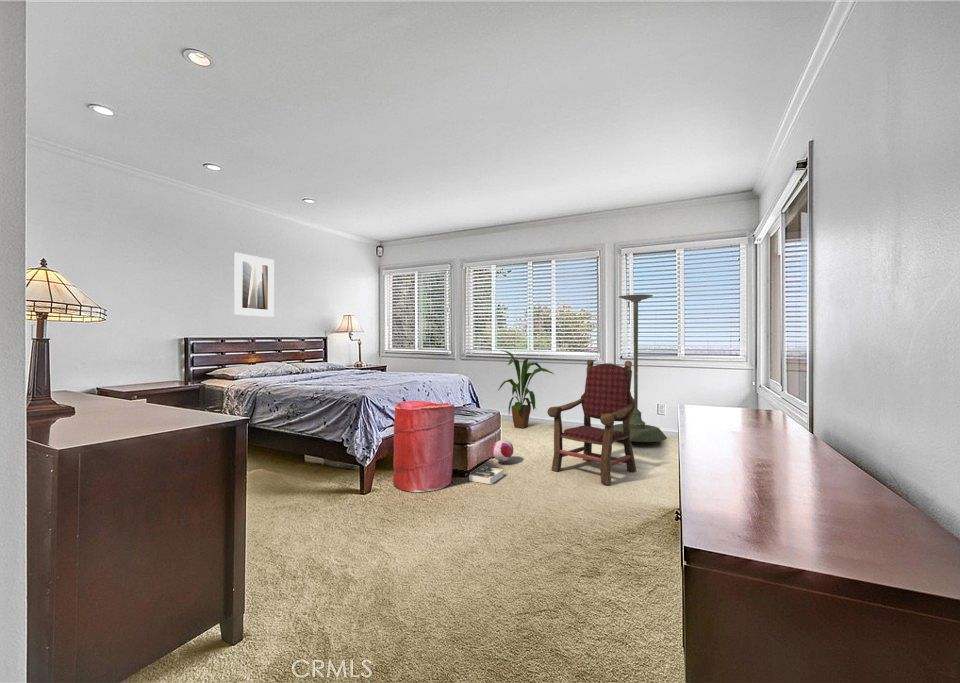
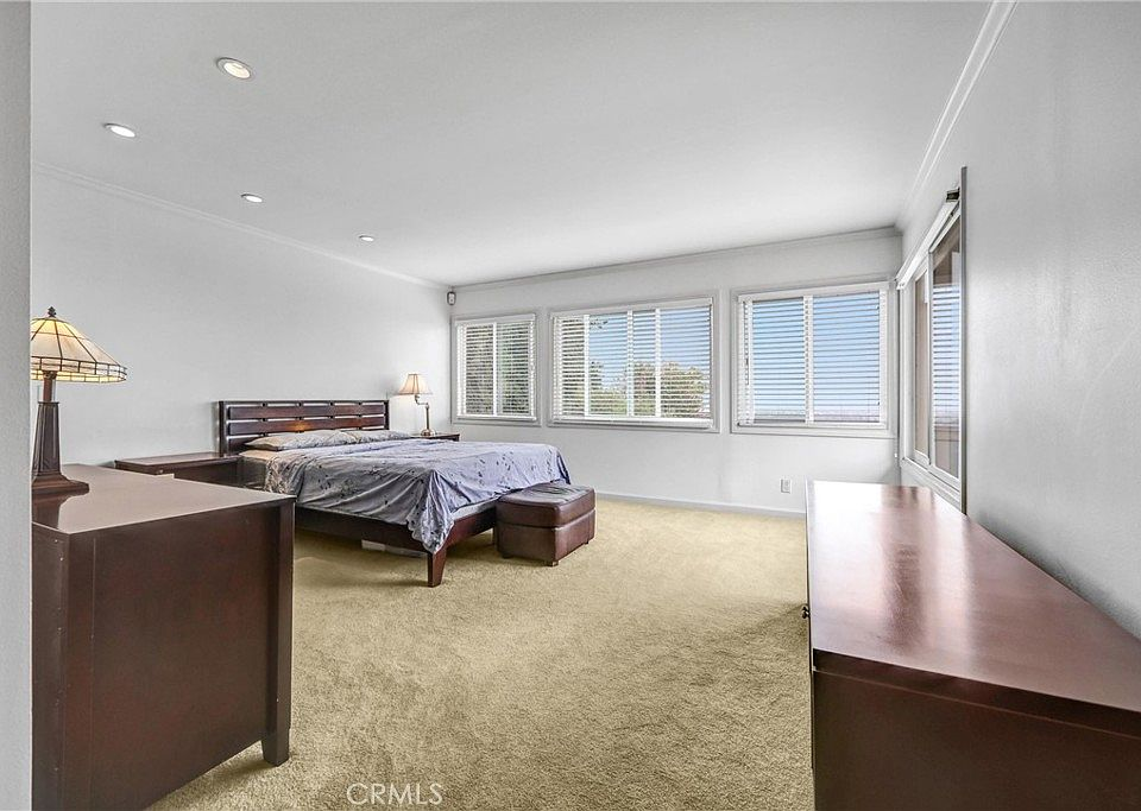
- plant stand [613,294,668,443]
- plush toy [491,439,514,464]
- armchair [546,359,637,486]
- house plant [497,349,556,429]
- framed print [233,252,275,318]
- laundry hamper [392,400,455,493]
- book [468,466,505,485]
